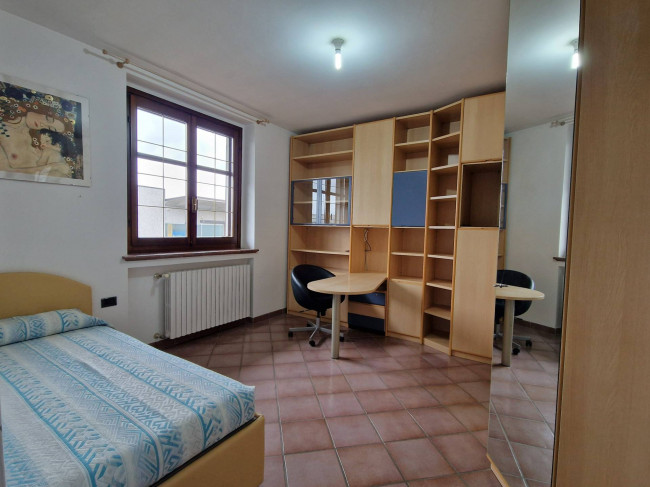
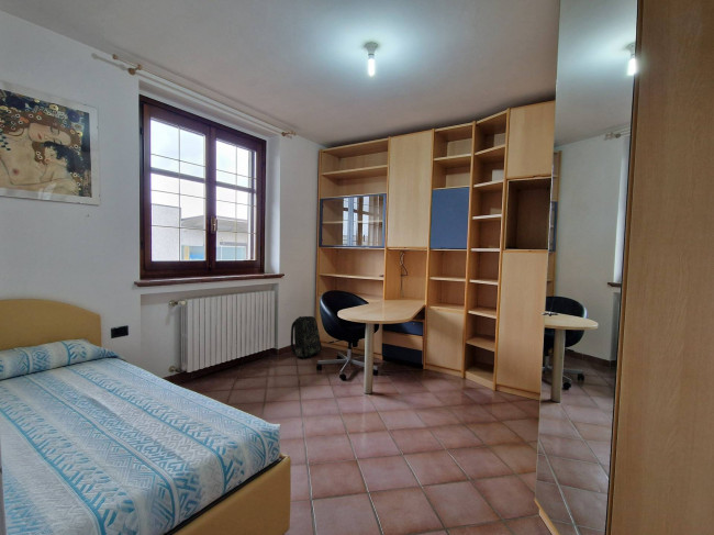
+ backpack [290,315,323,360]
